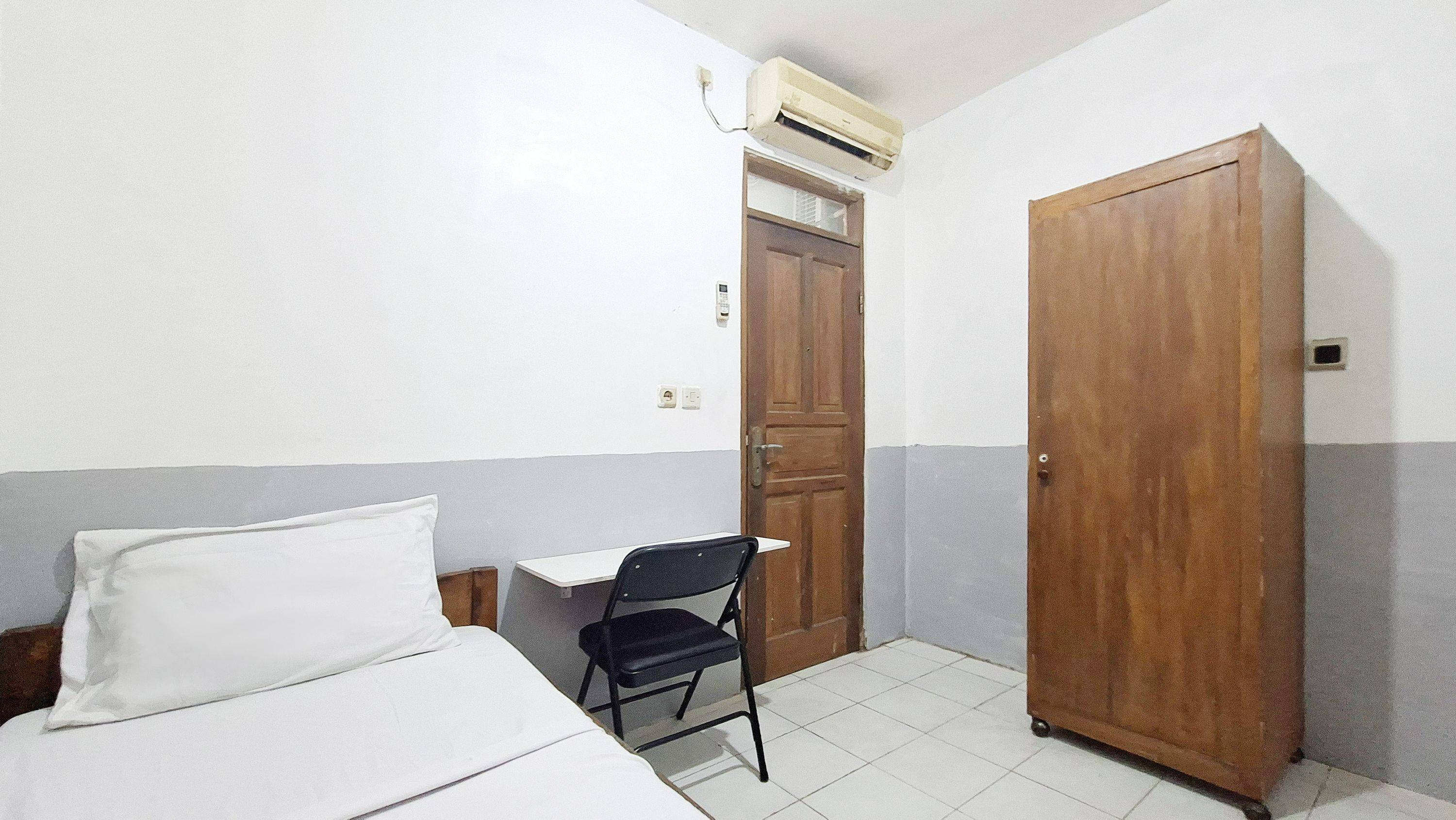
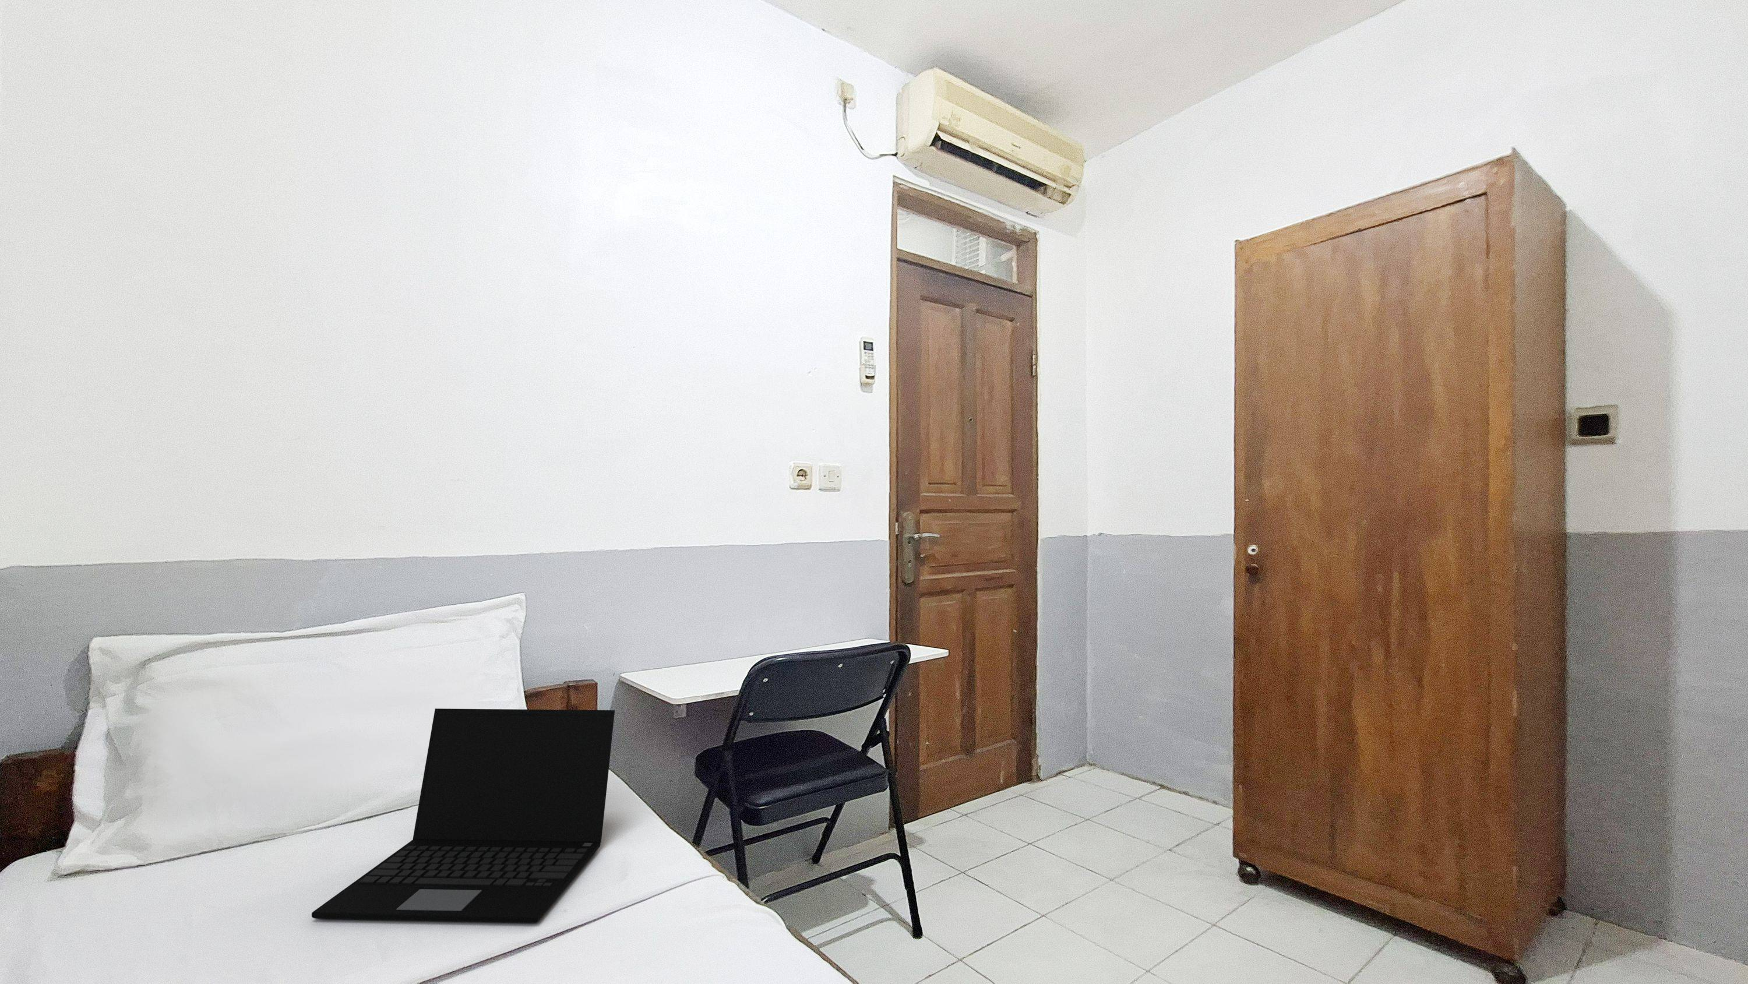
+ laptop [311,708,616,924]
